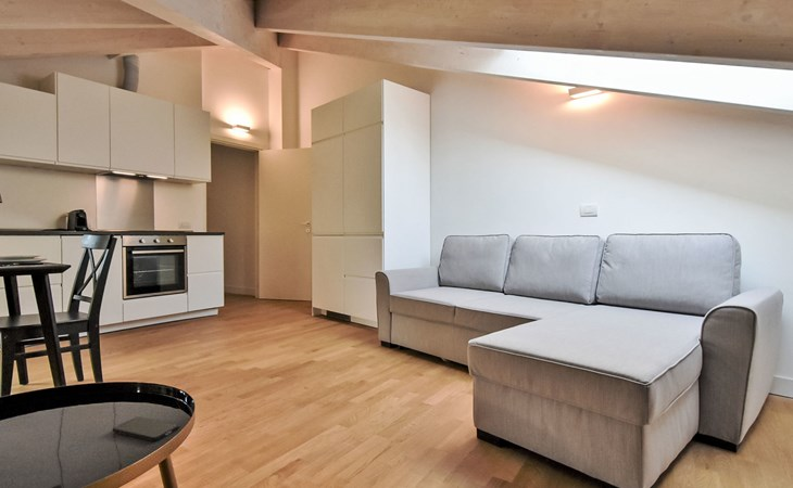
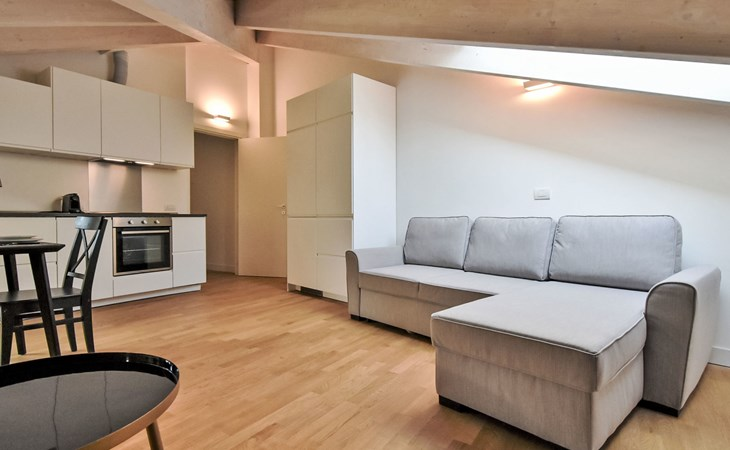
- smartphone [111,415,180,442]
